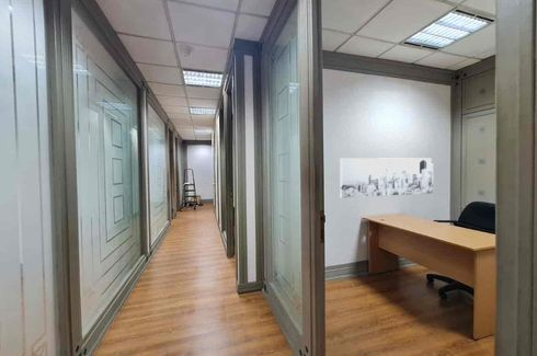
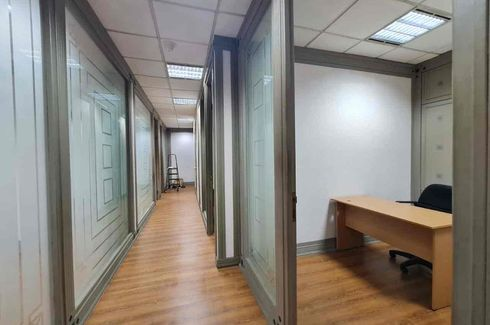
- wall art [339,157,434,198]
